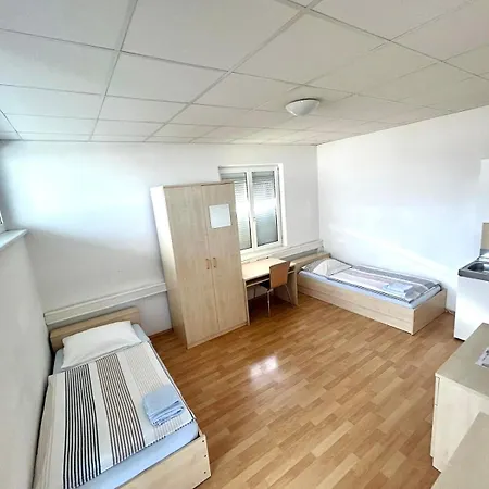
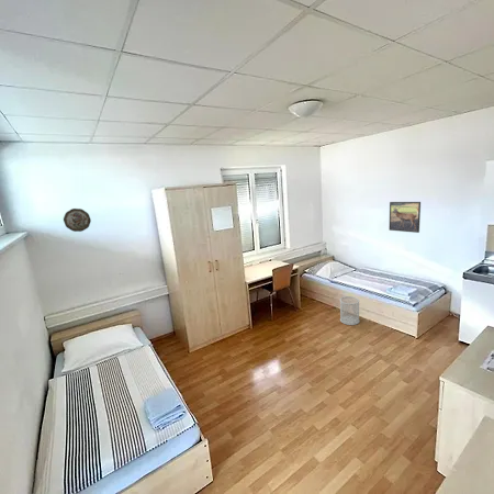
+ decorative plate [63,207,92,233]
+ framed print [388,201,422,234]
+ wastebasket [339,295,361,326]
